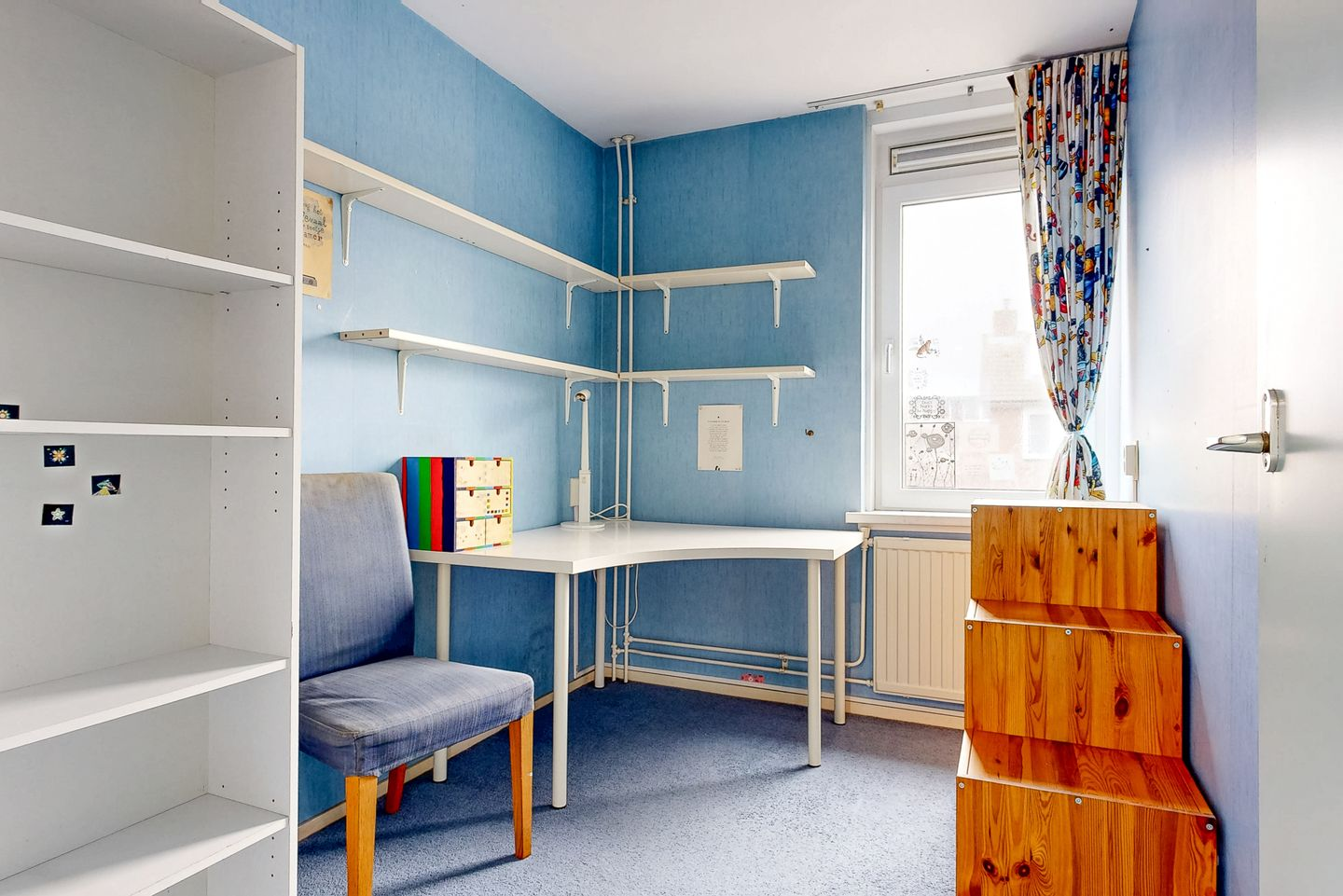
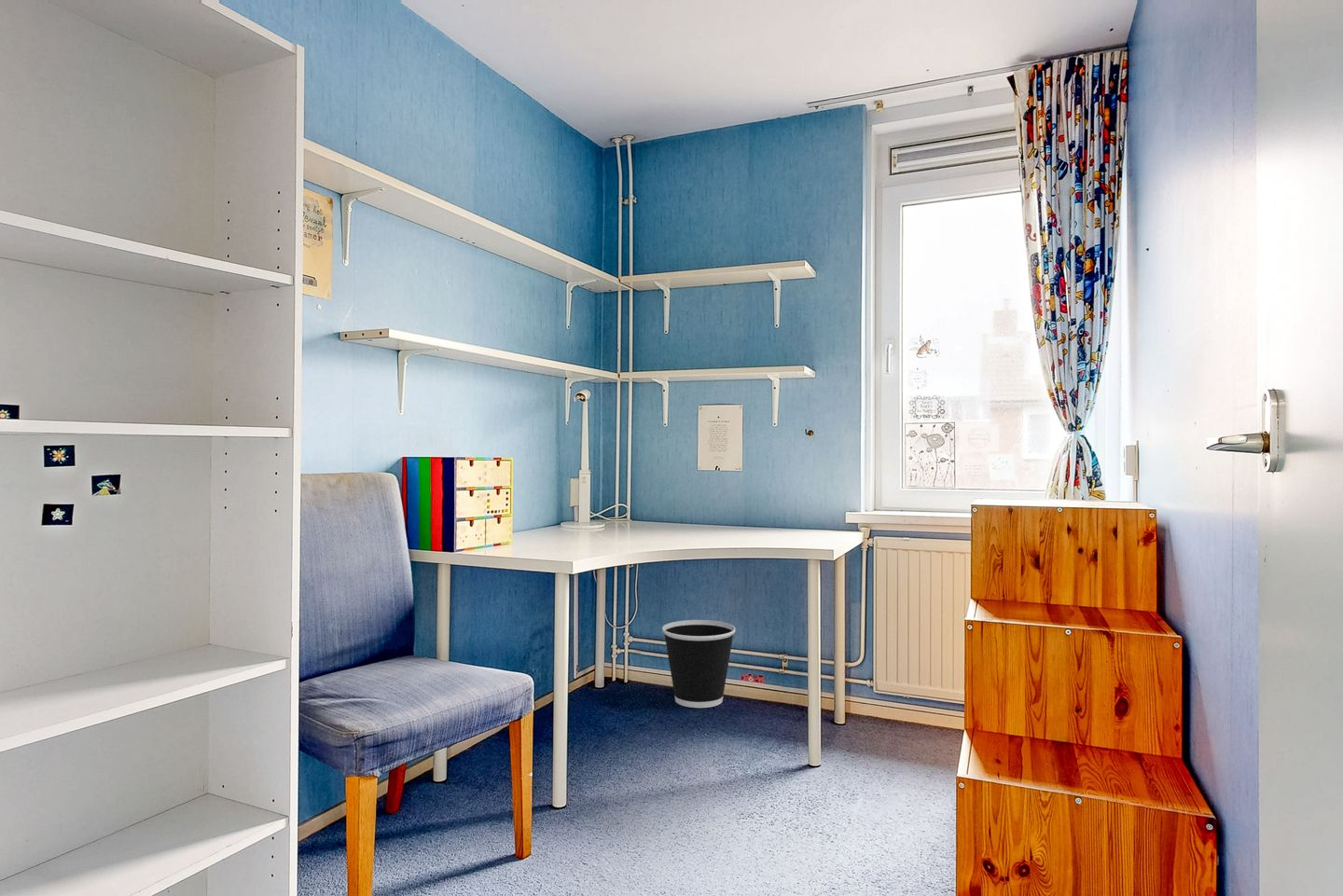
+ wastebasket [661,619,736,709]
